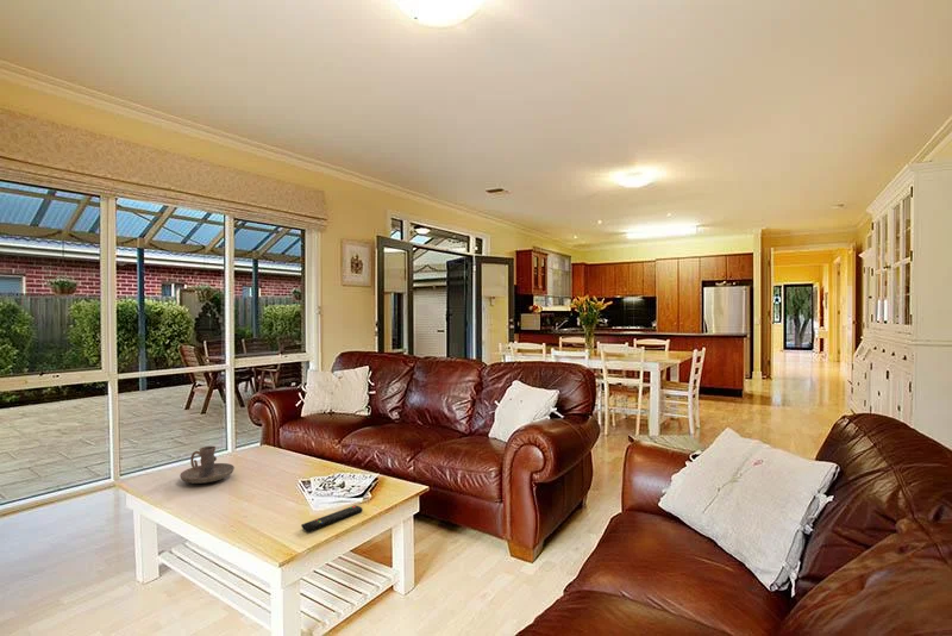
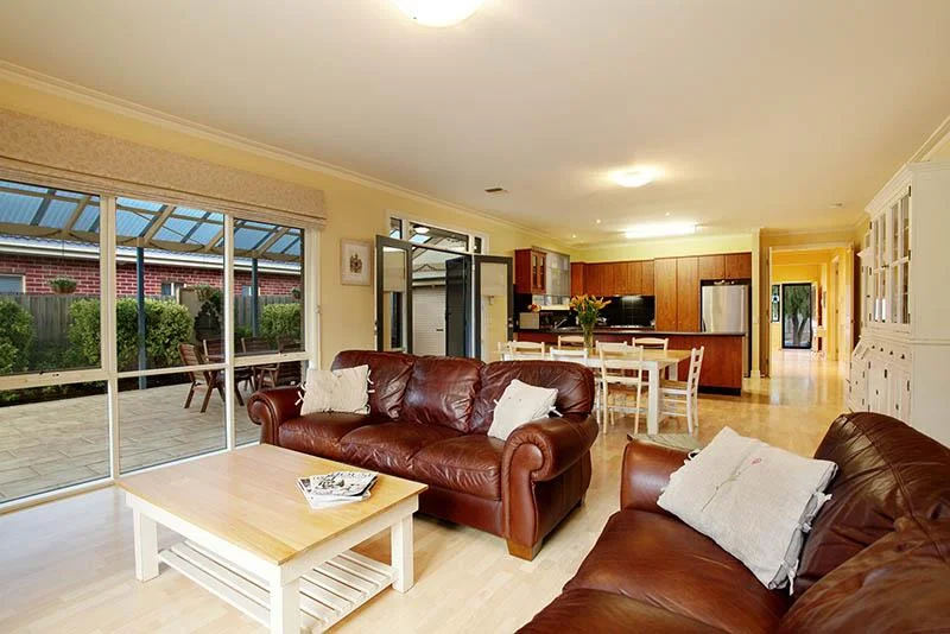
- candle holder [178,445,236,485]
- remote control [300,504,364,532]
